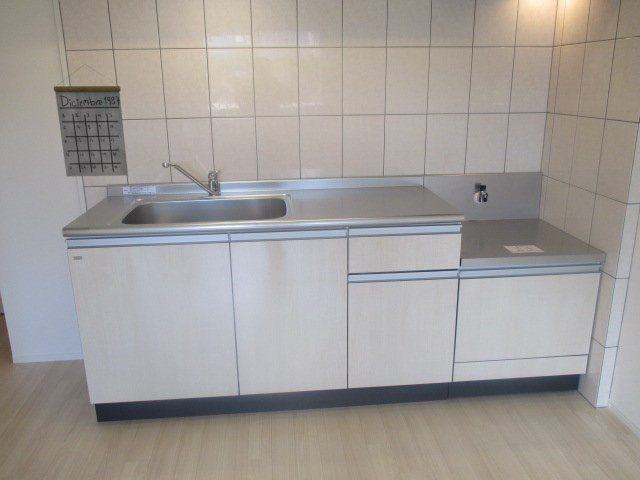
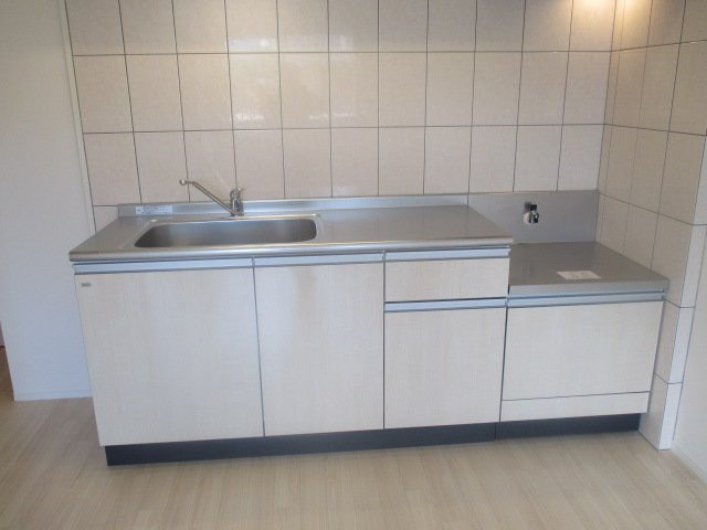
- calendar [53,63,129,178]
